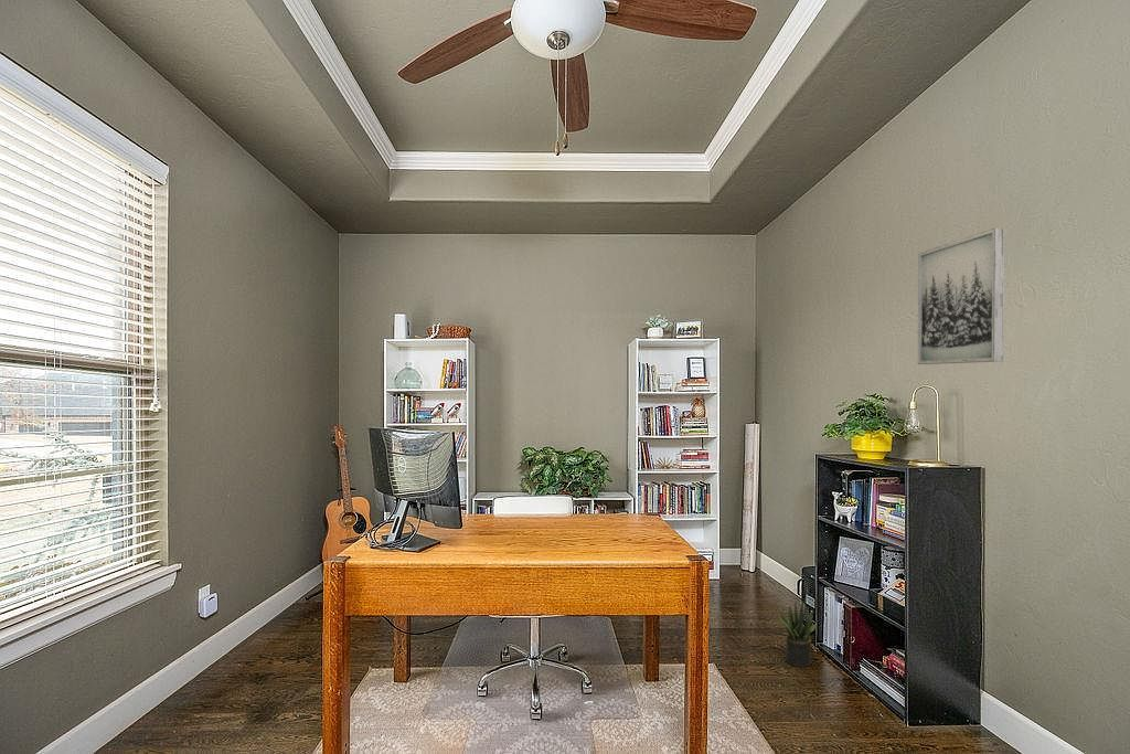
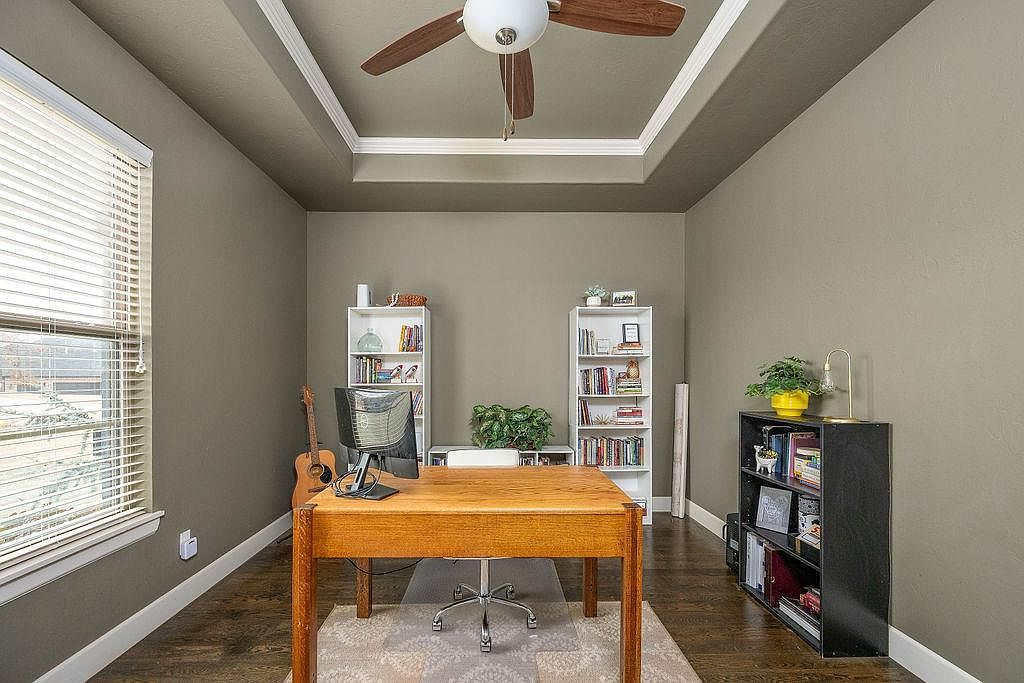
- wall art [917,227,1005,365]
- potted plant [778,599,817,668]
